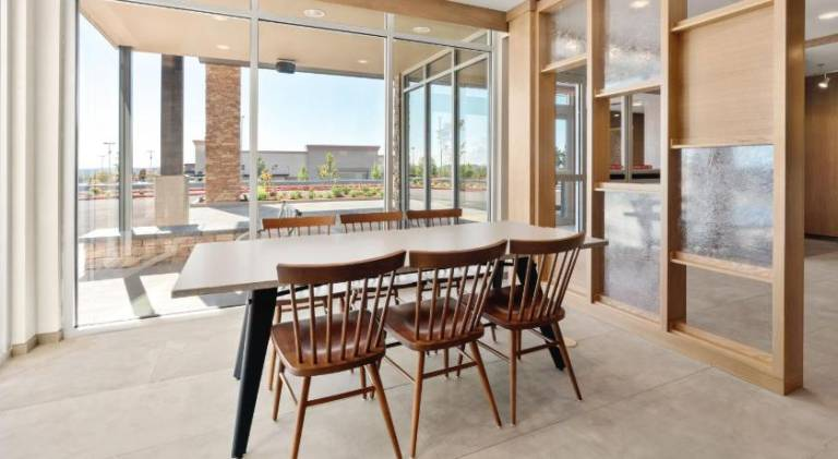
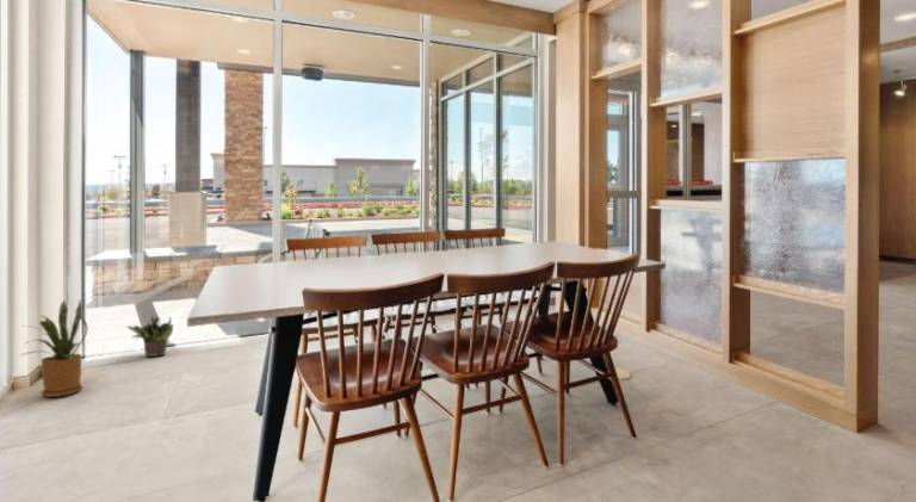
+ potted plant [125,315,175,358]
+ house plant [18,299,88,398]
